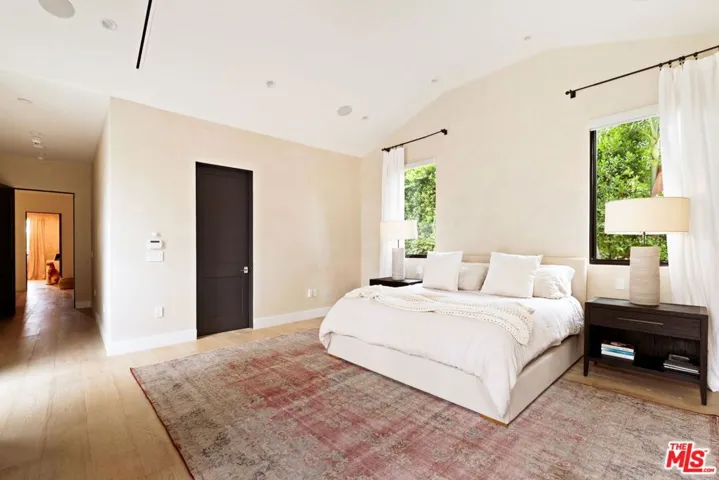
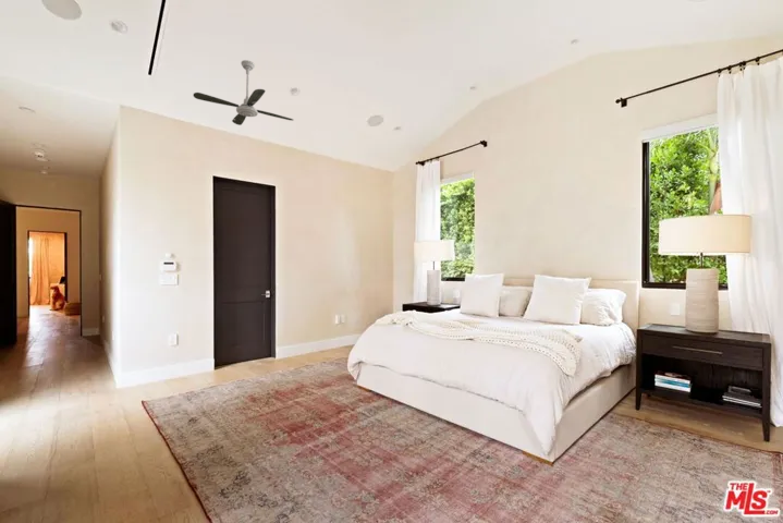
+ ceiling fan [193,59,294,126]
